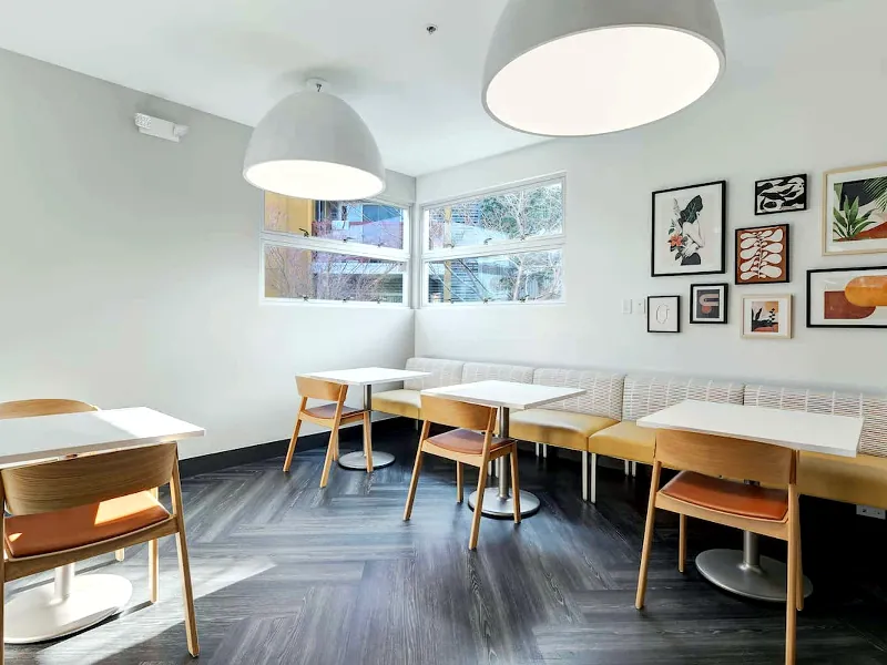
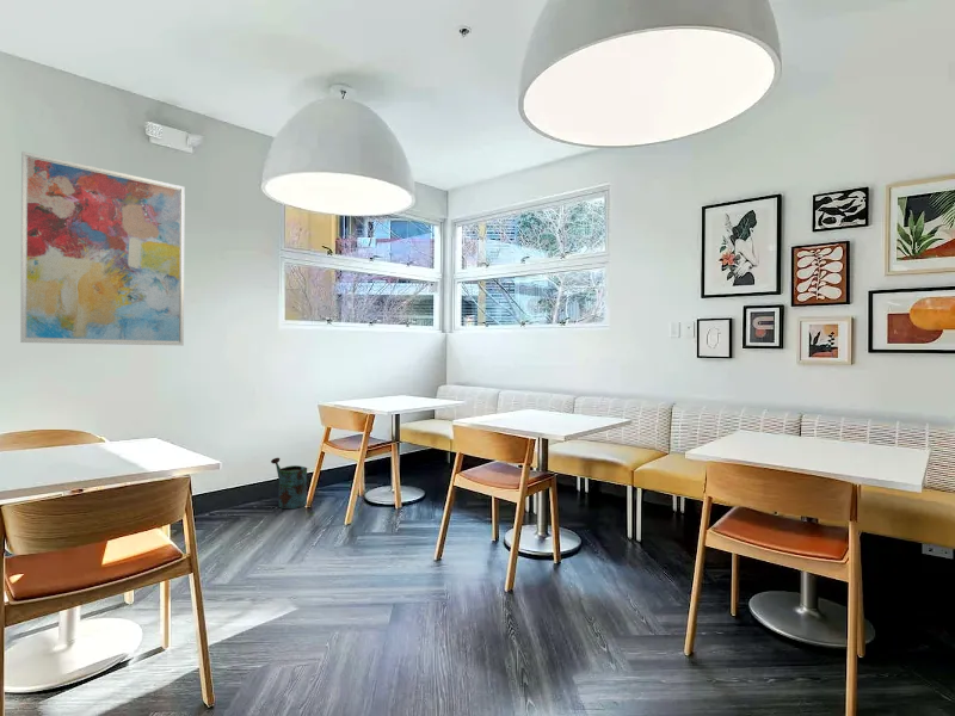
+ watering can [270,457,309,510]
+ wall art [19,150,186,346]
